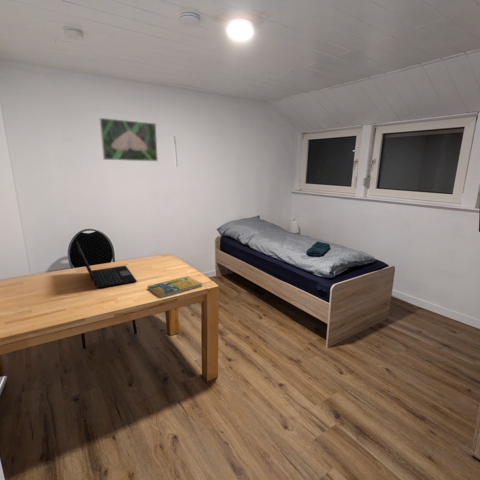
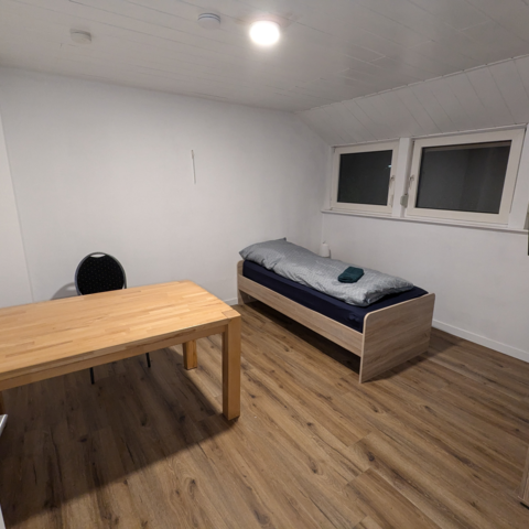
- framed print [99,117,159,162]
- laptop [75,240,138,290]
- booklet [147,275,203,299]
